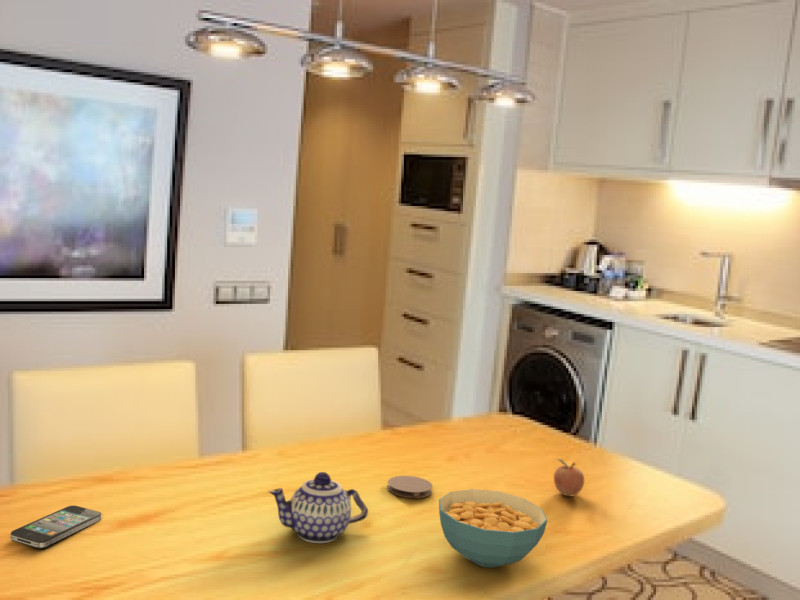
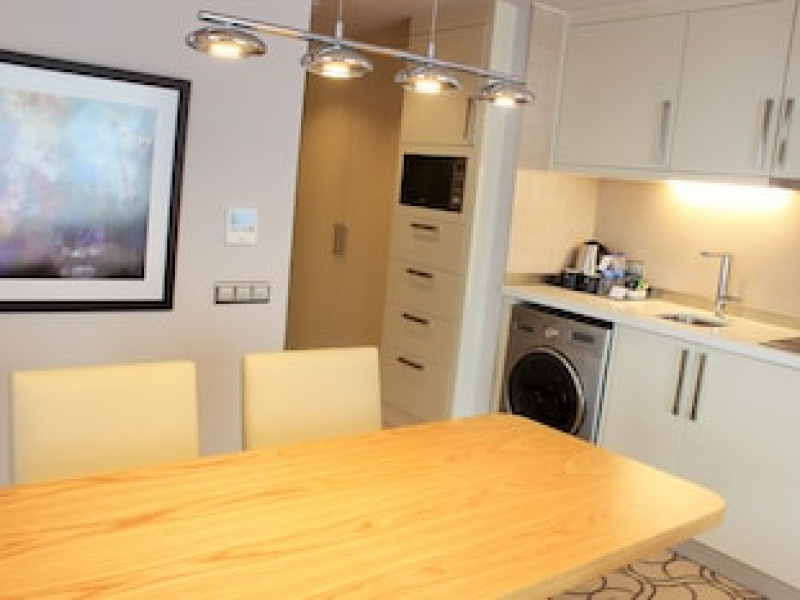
- smartphone [9,504,103,549]
- teapot [267,471,369,544]
- fruit [553,457,585,497]
- cereal bowl [438,488,548,569]
- coaster [386,475,433,499]
